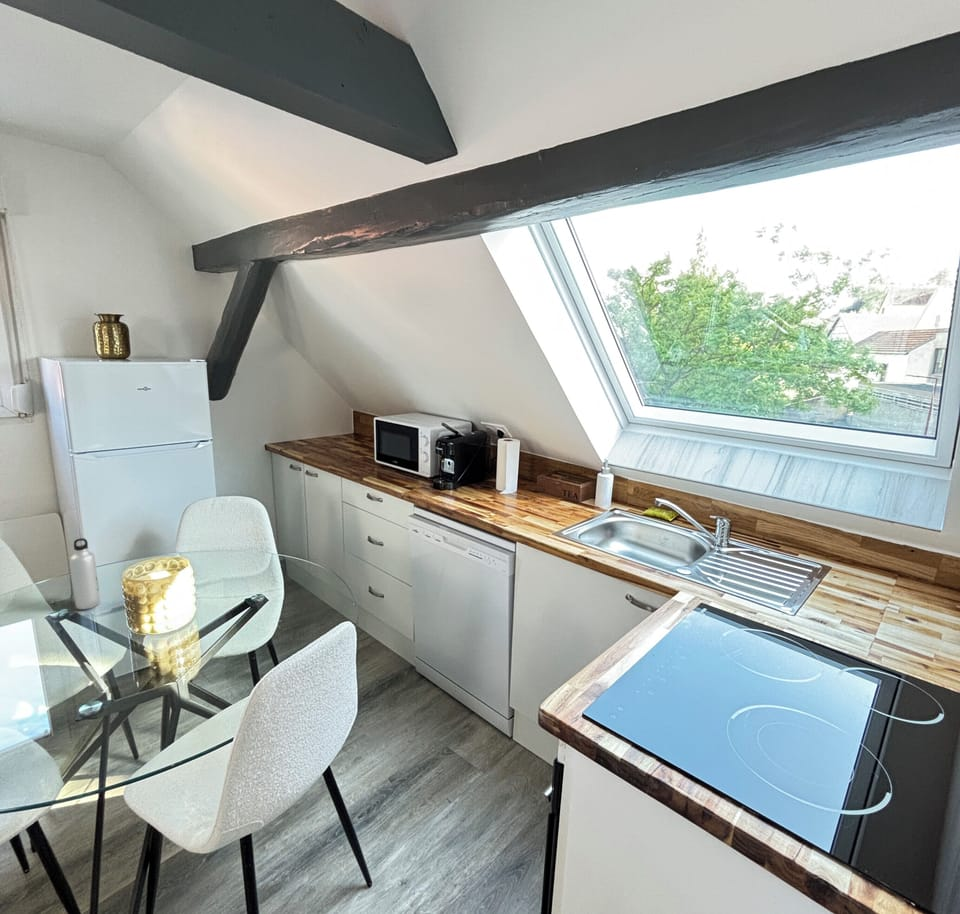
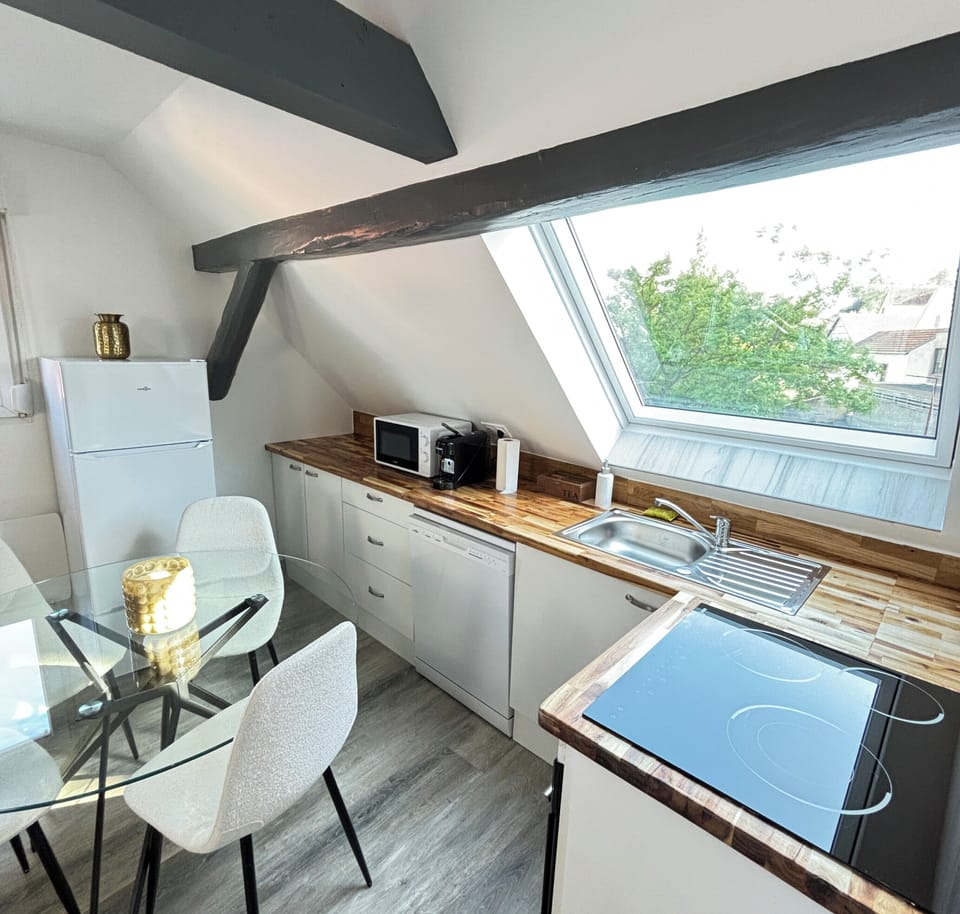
- water bottle [69,537,101,610]
